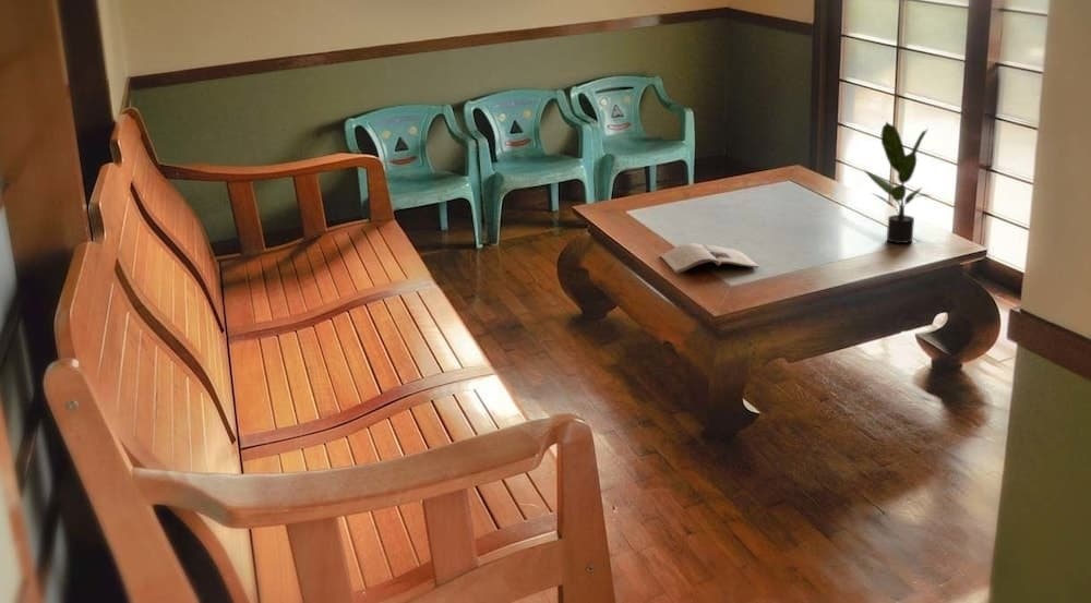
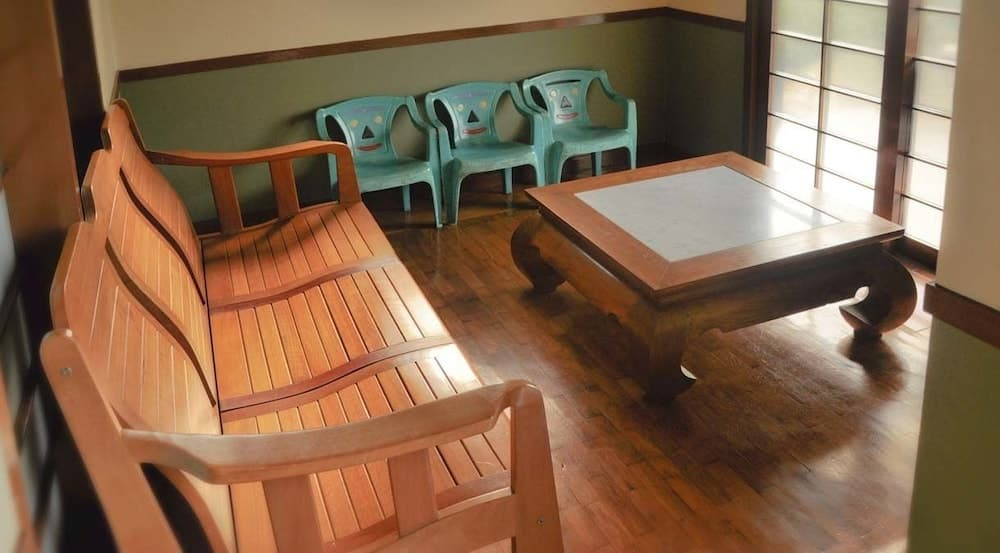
- potted plant [864,120,932,244]
- magazine [660,242,760,275]
